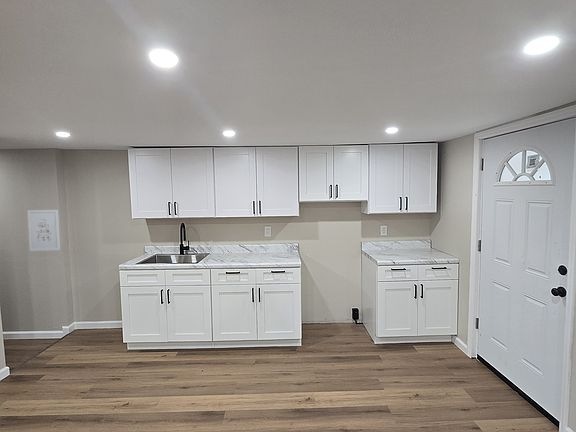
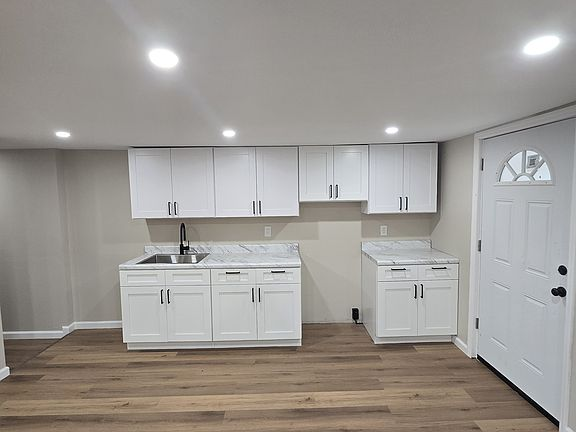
- wall art [27,209,61,252]
